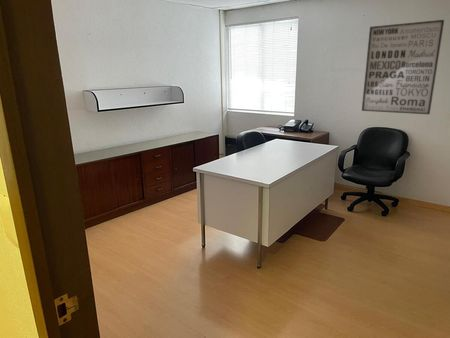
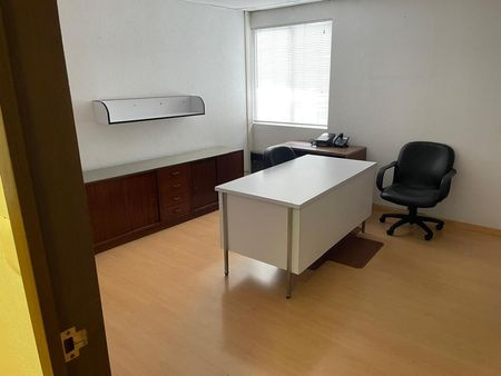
- wall art [361,19,445,115]
